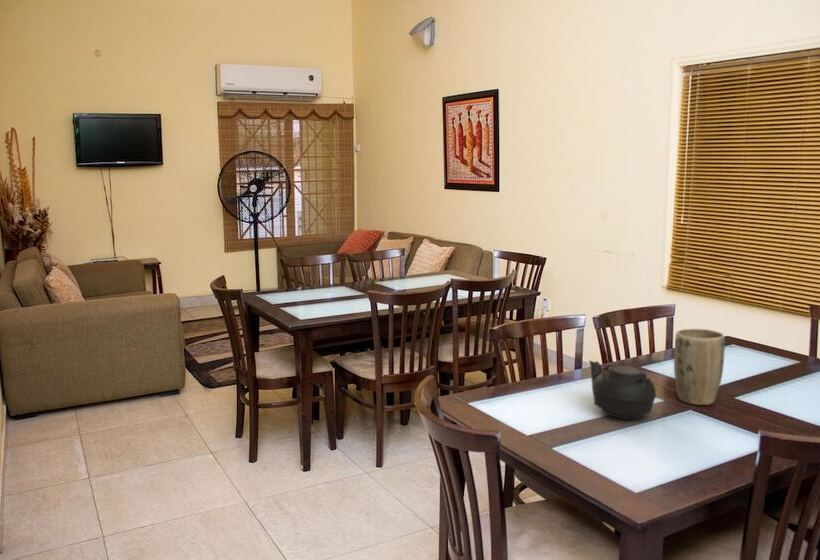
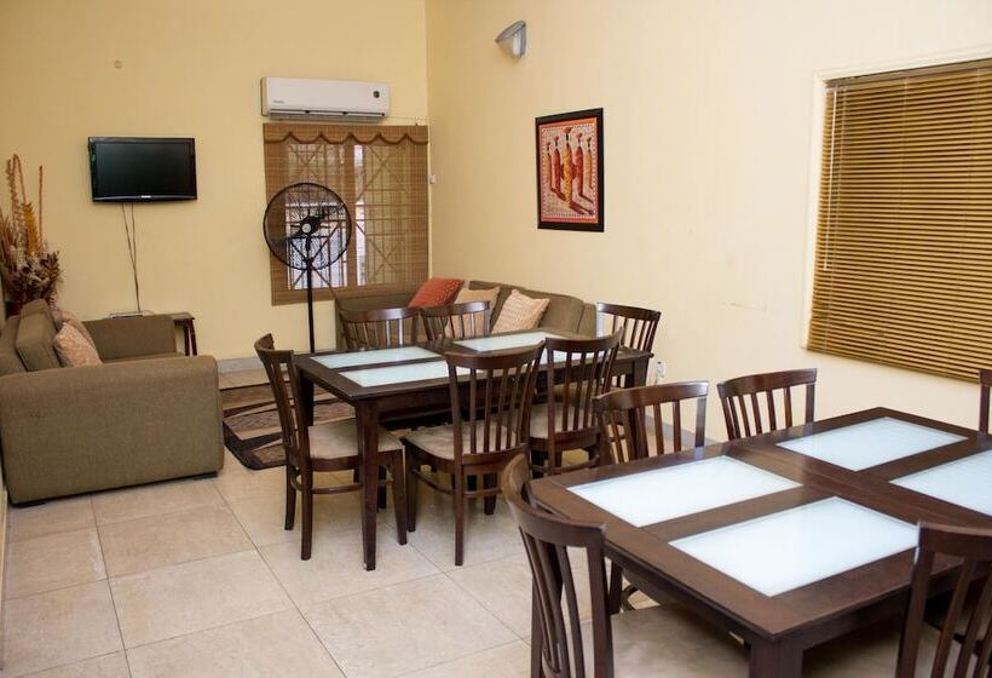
- plant pot [673,328,726,406]
- teapot [588,360,657,420]
